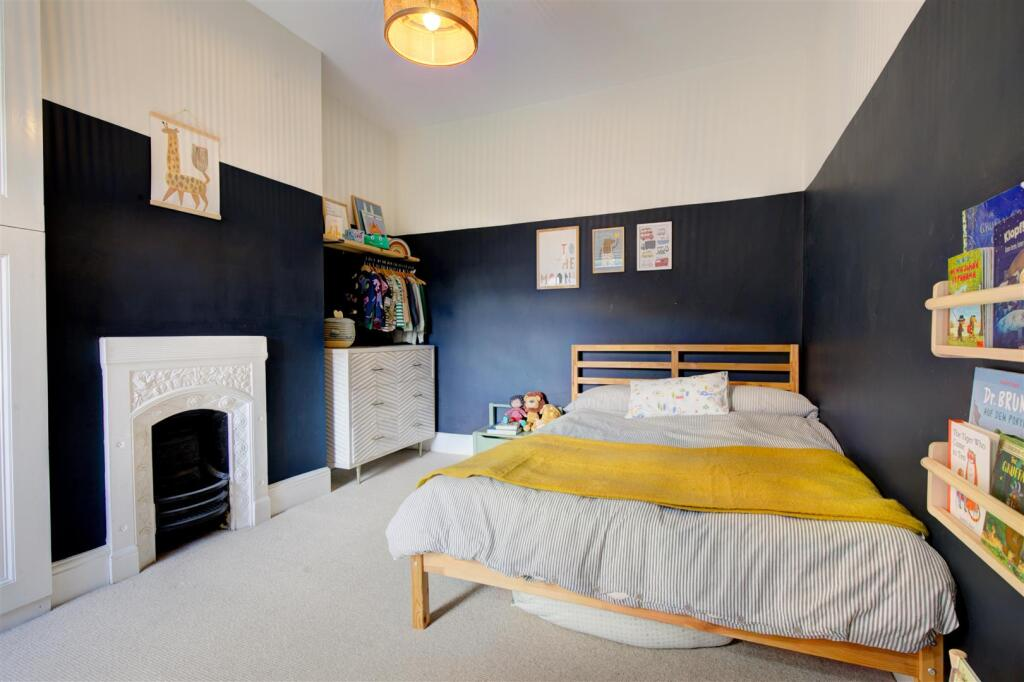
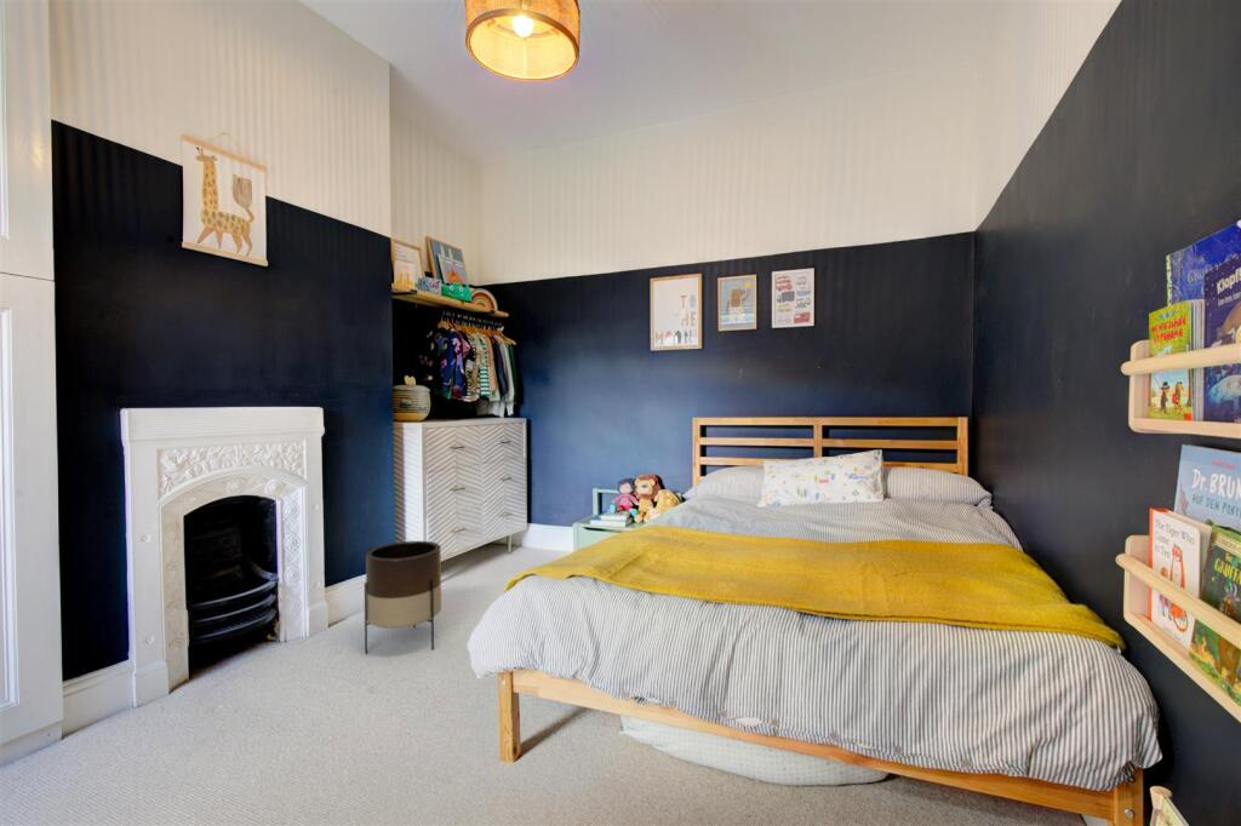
+ planter [364,540,442,655]
